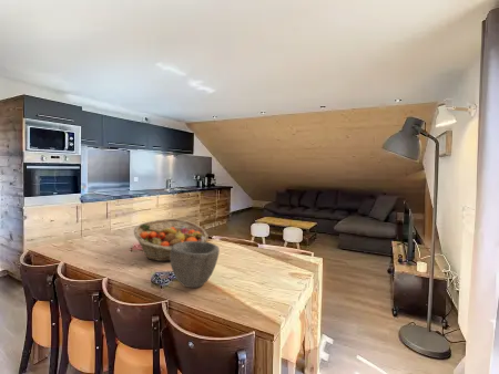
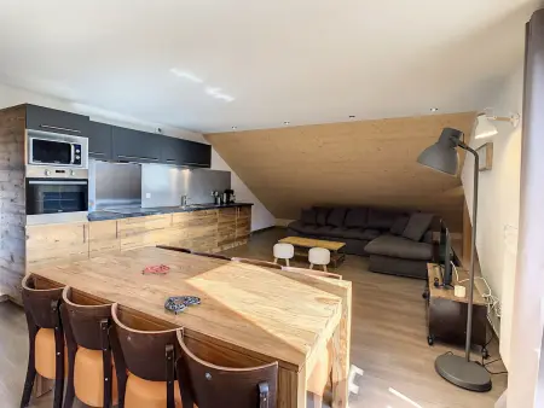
- bowl [170,241,221,289]
- fruit basket [133,218,210,262]
